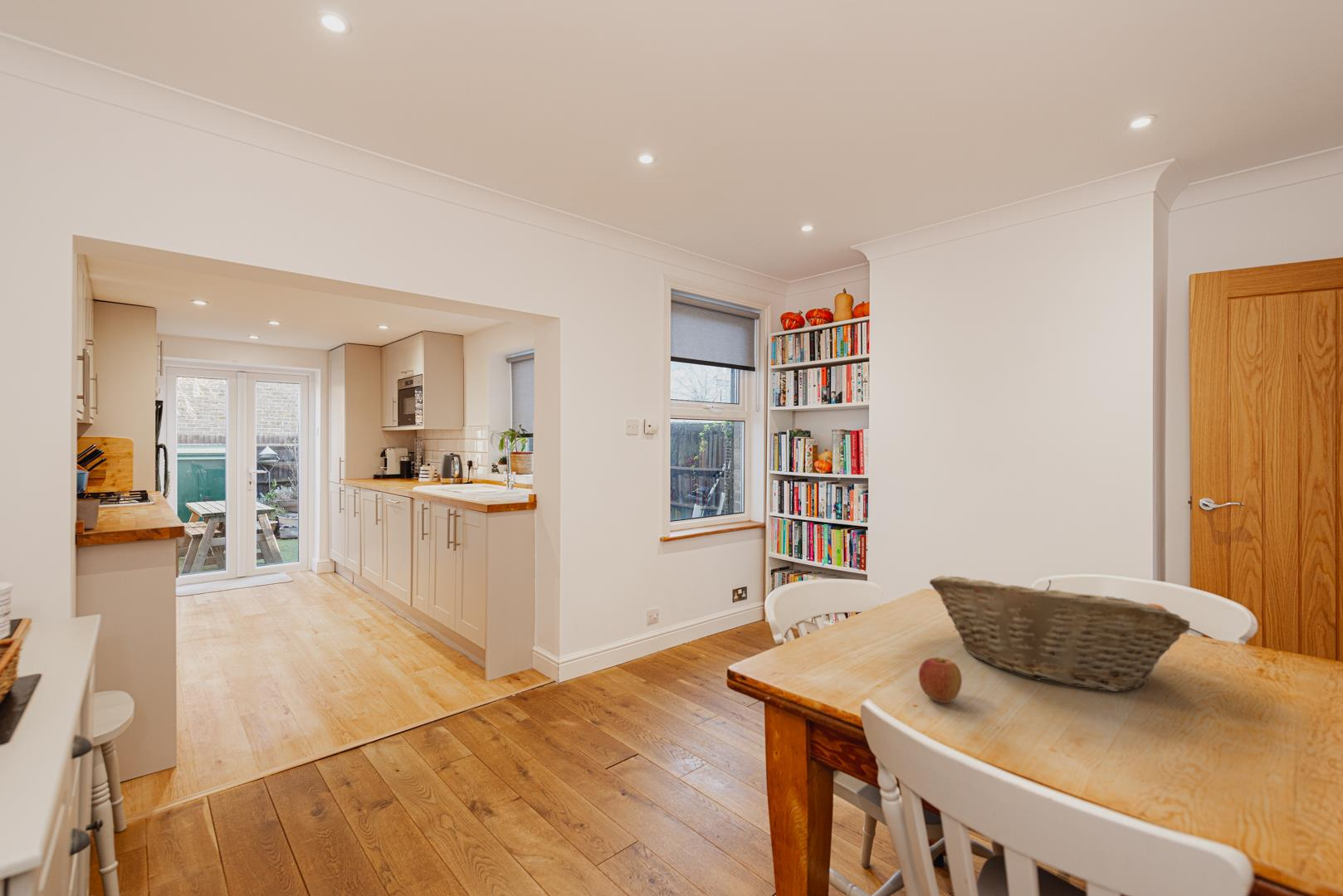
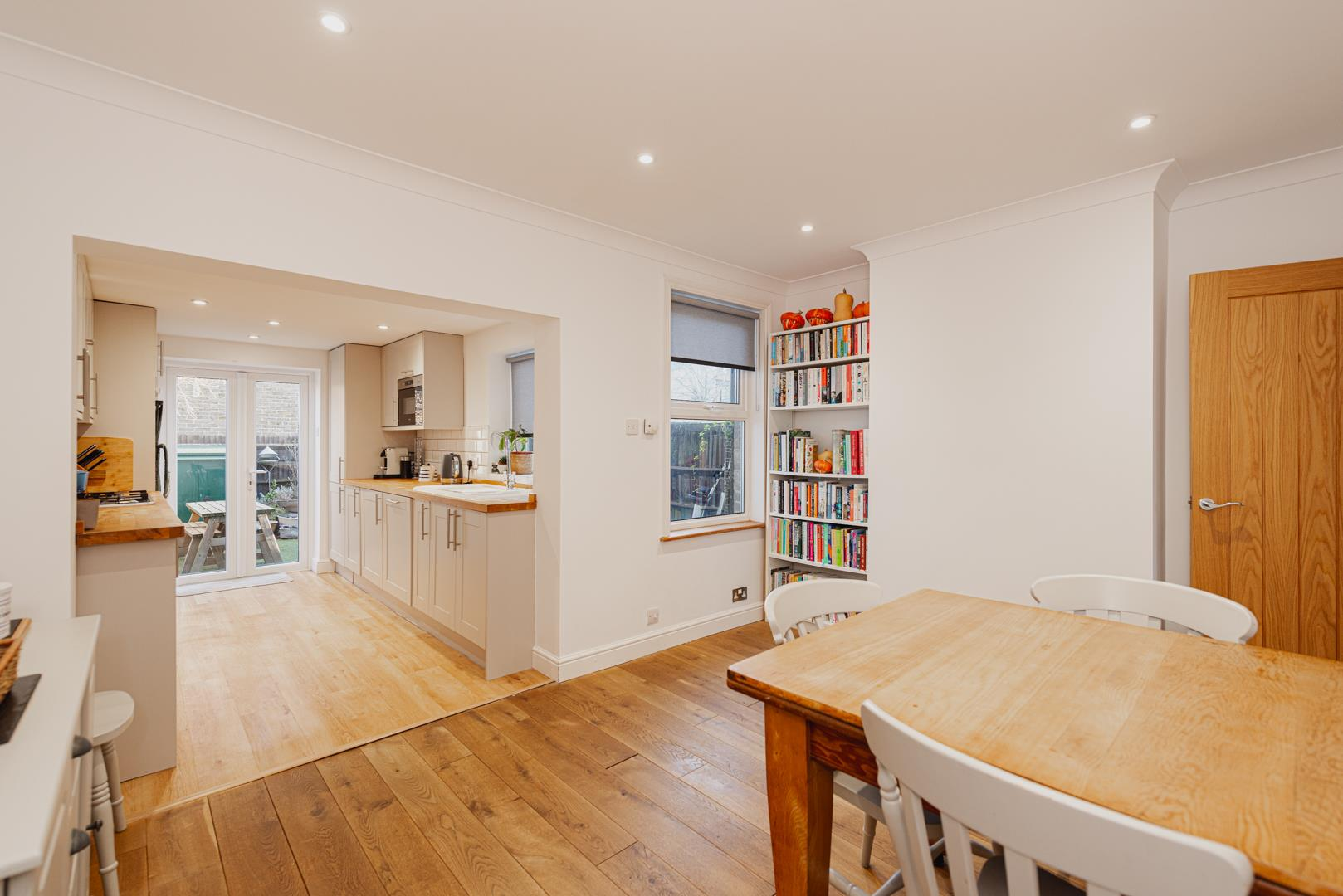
- fruit basket [929,575,1191,693]
- apple [918,657,963,704]
